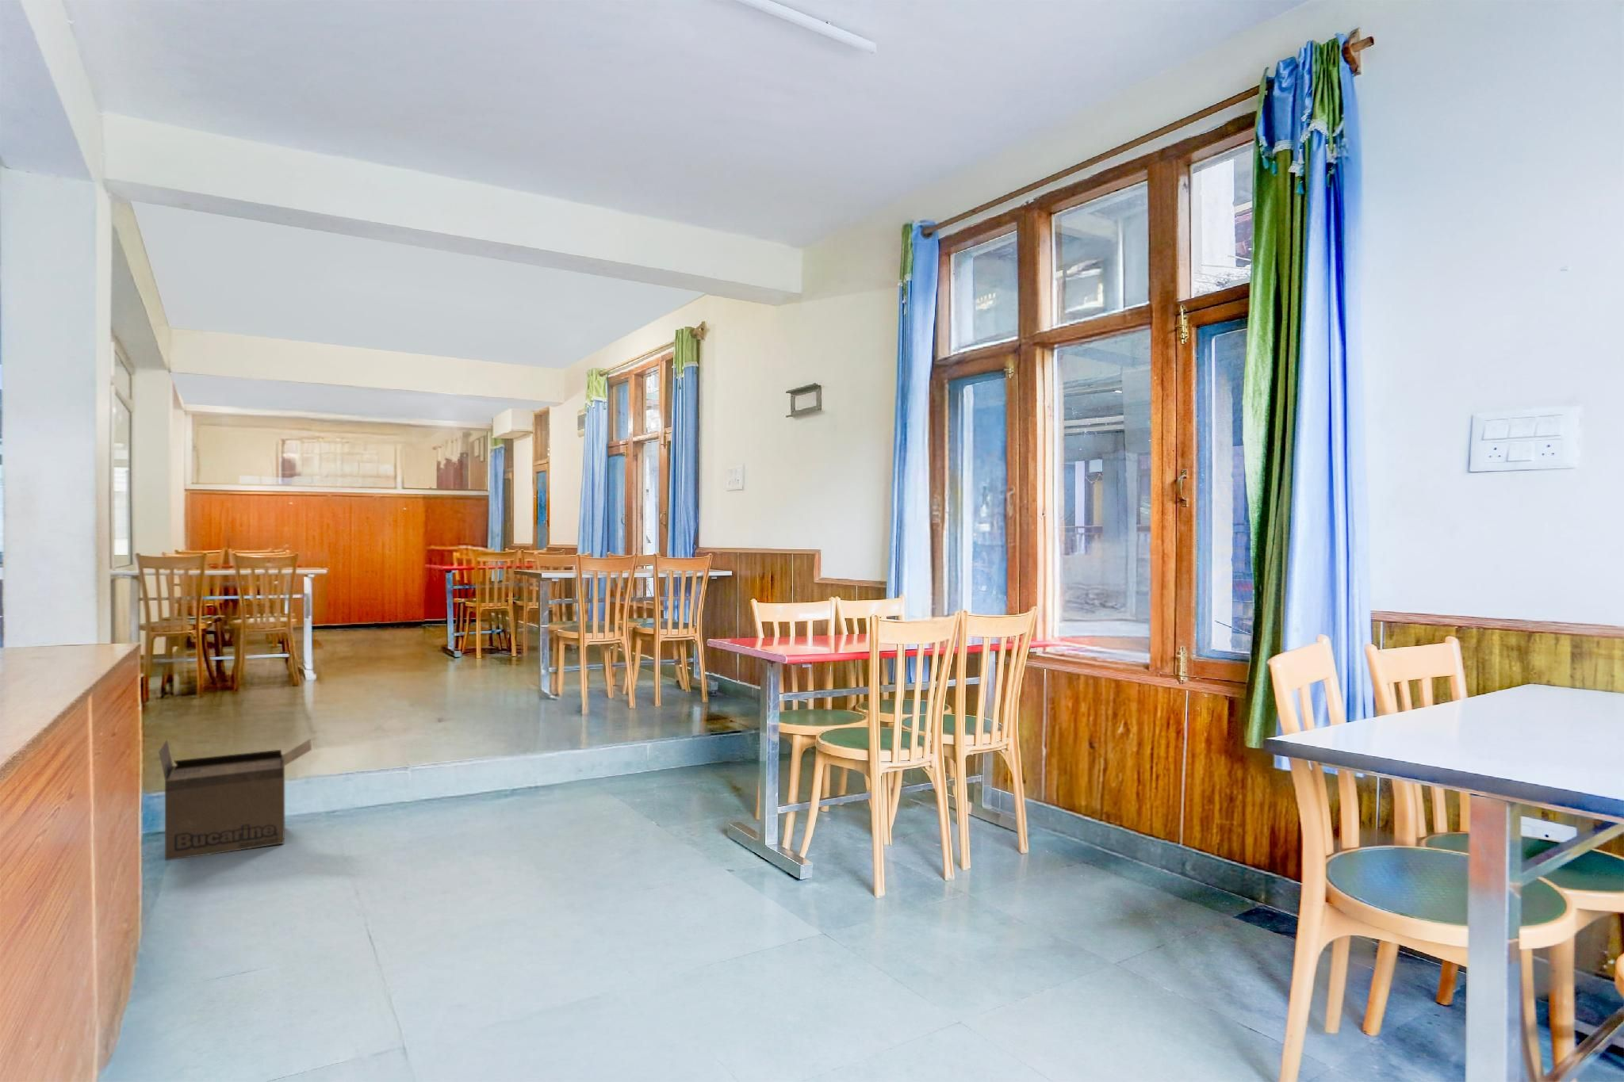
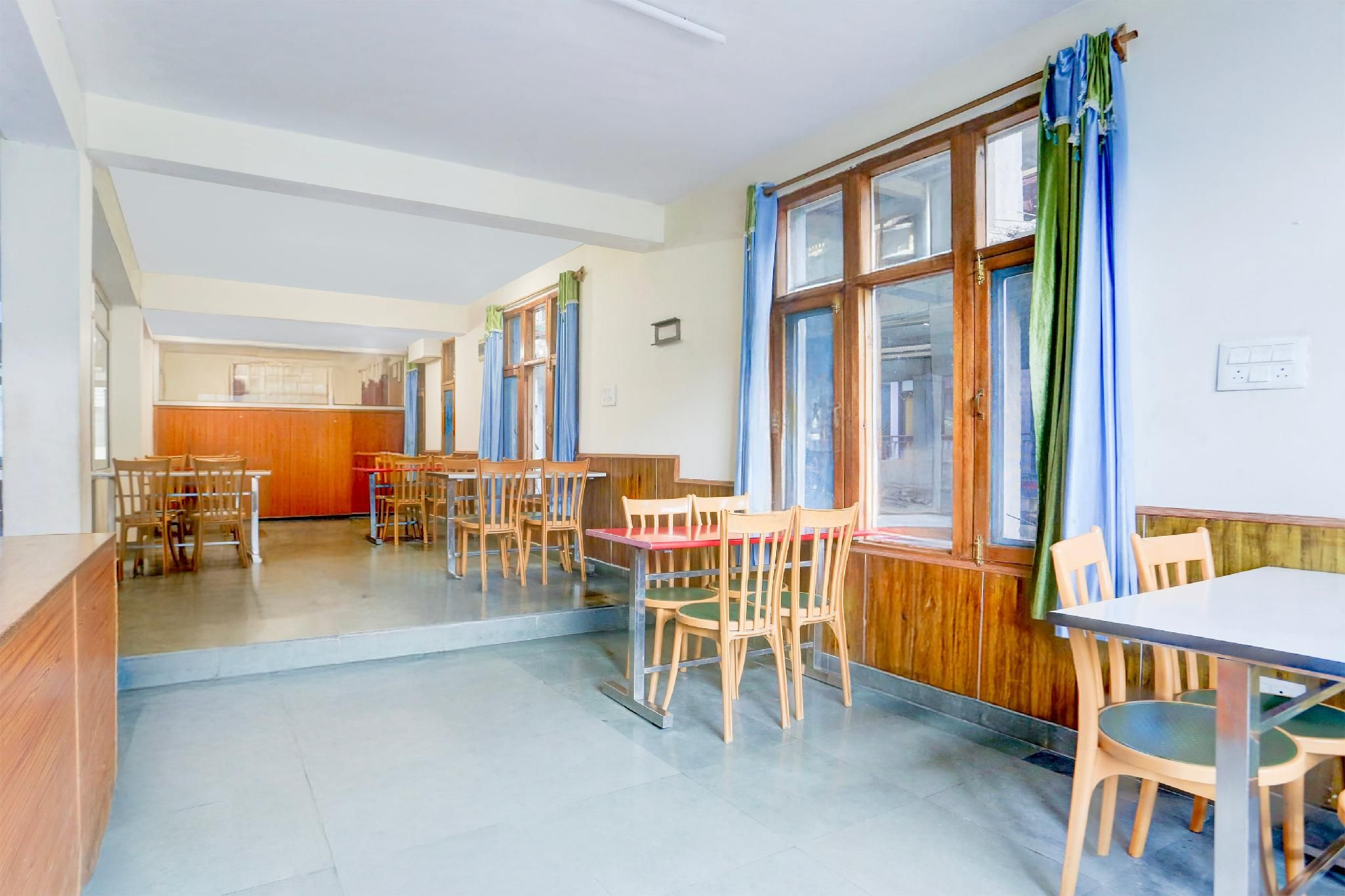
- cardboard box [158,738,313,862]
